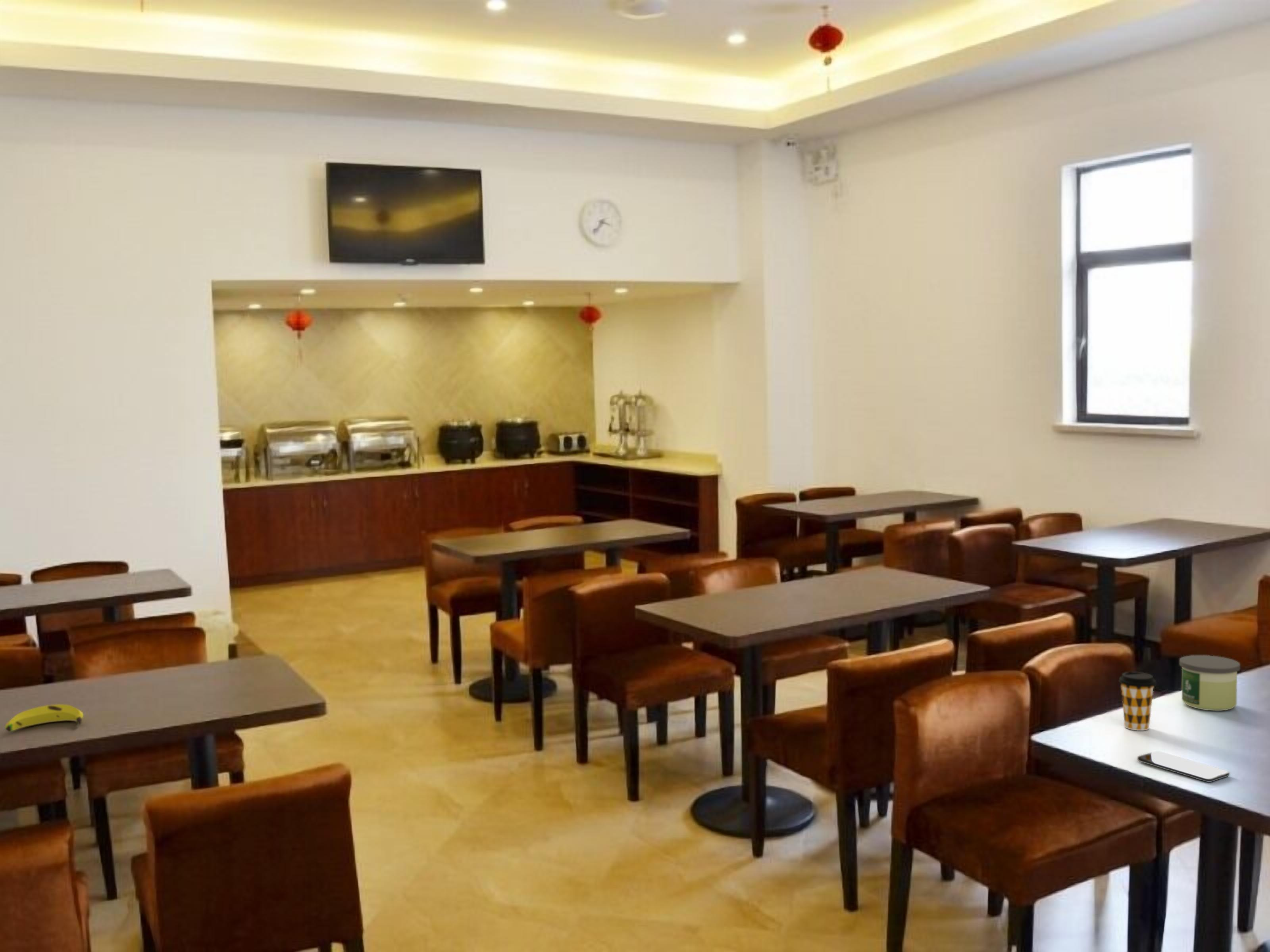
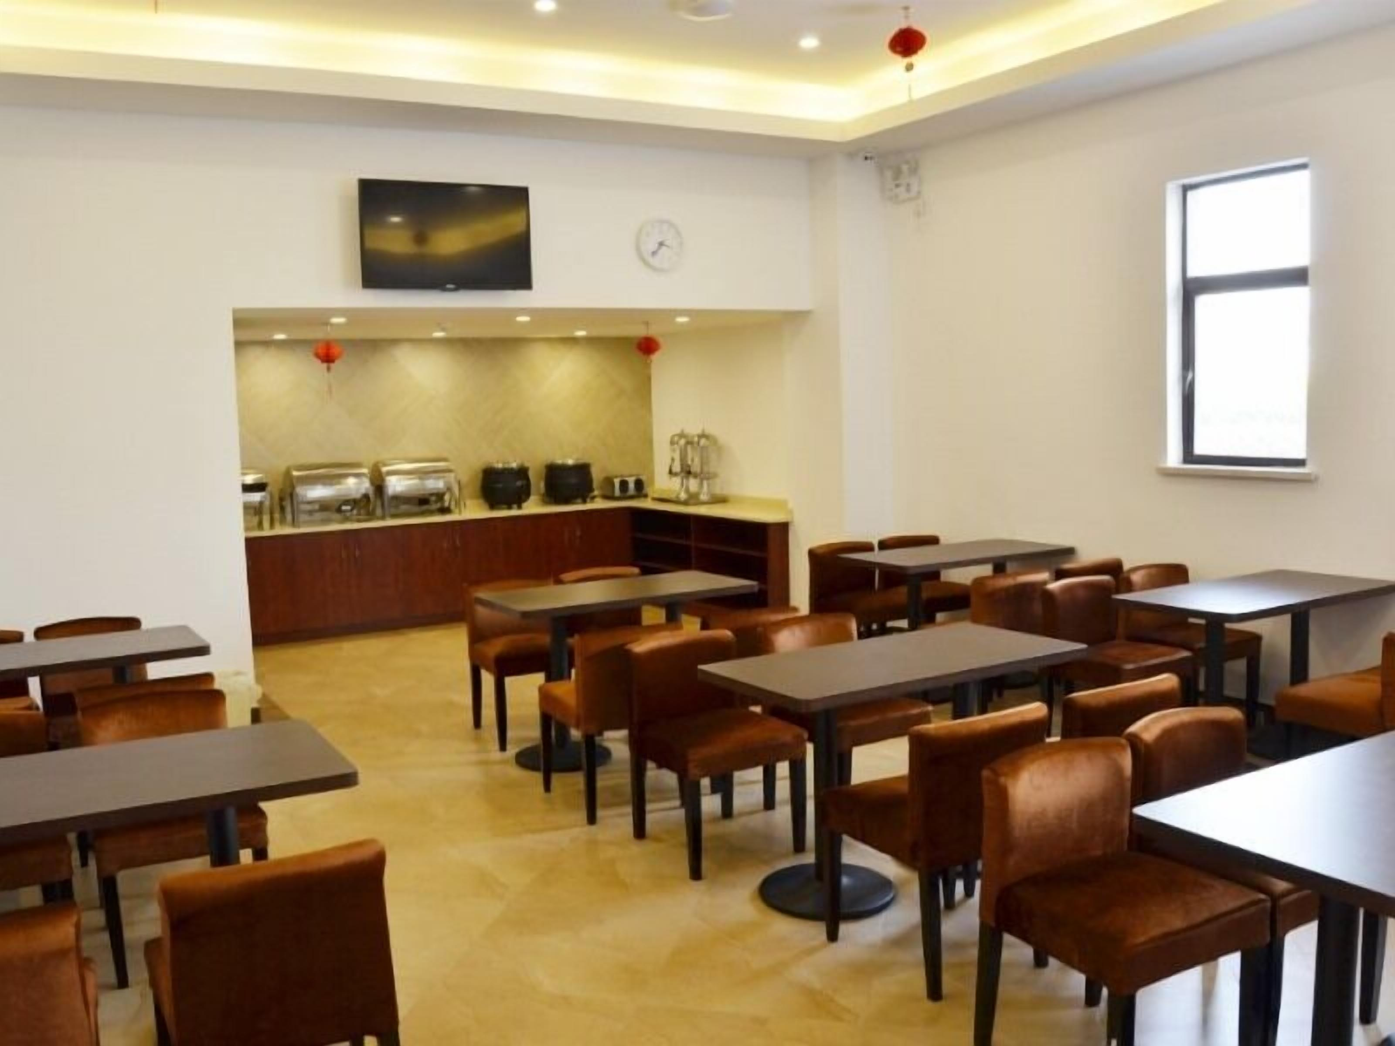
- coffee cup [1118,671,1156,731]
- candle [1179,655,1241,711]
- banana [4,704,84,732]
- smartphone [1137,750,1230,783]
